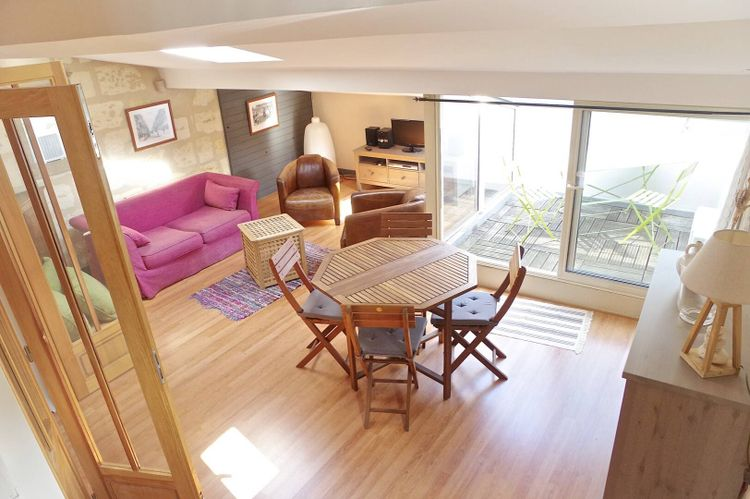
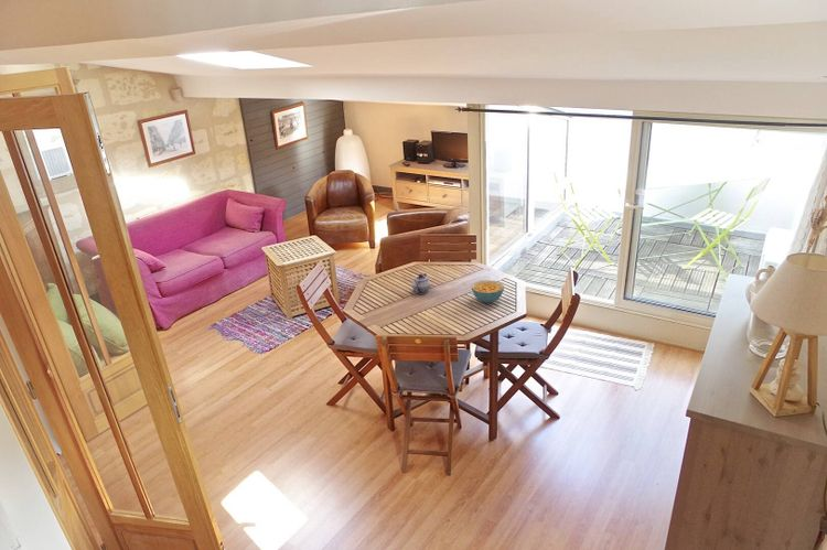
+ cereal bowl [471,279,505,304]
+ teapot [411,272,431,294]
